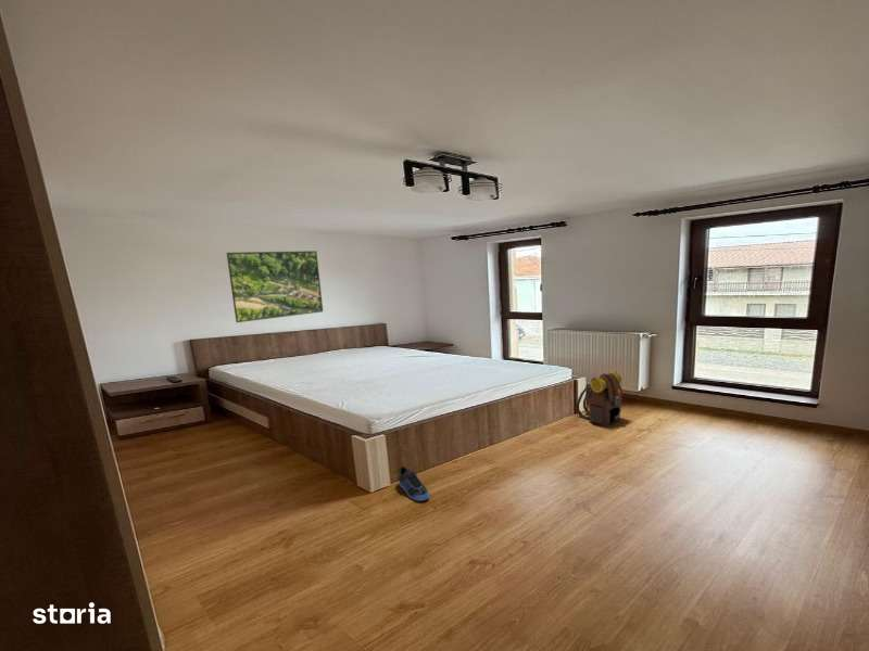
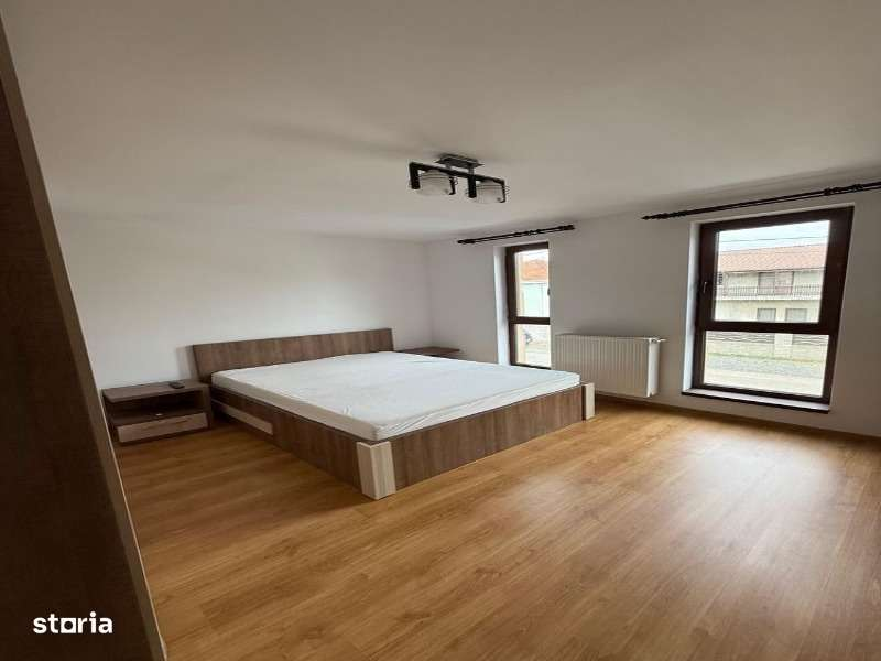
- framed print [226,250,324,323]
- backpack [576,369,624,427]
- sneaker [398,465,430,502]
